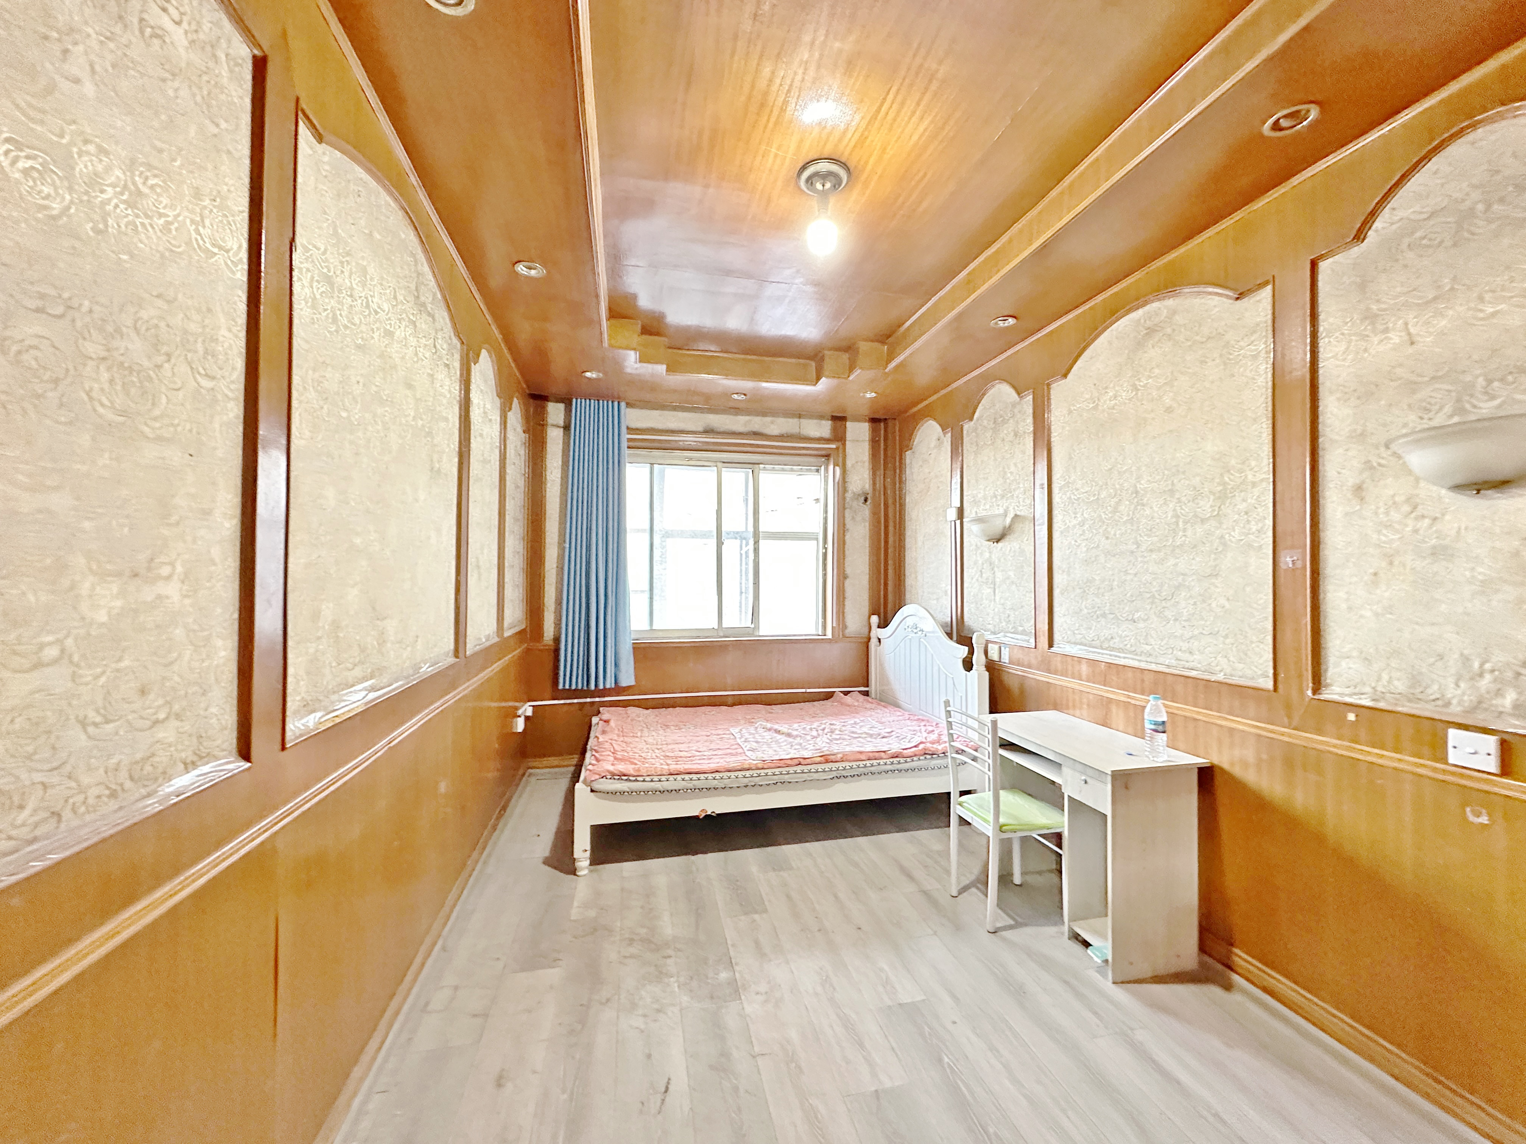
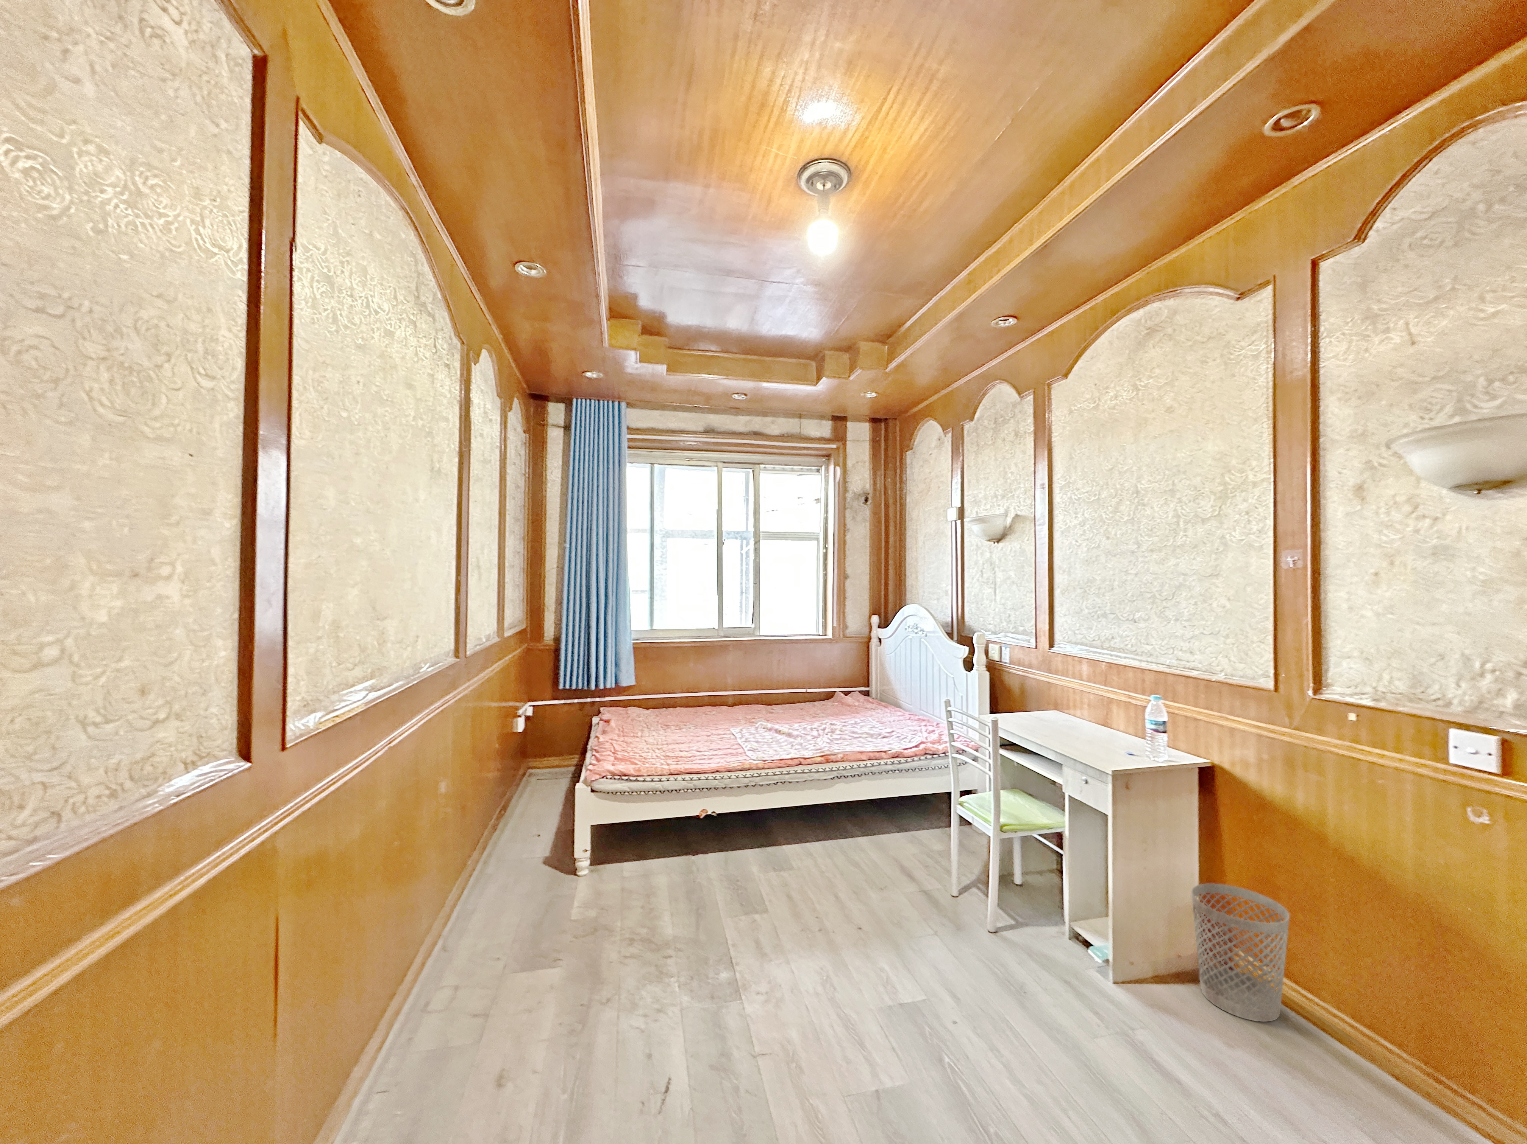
+ wastebasket [1190,883,1290,1023]
